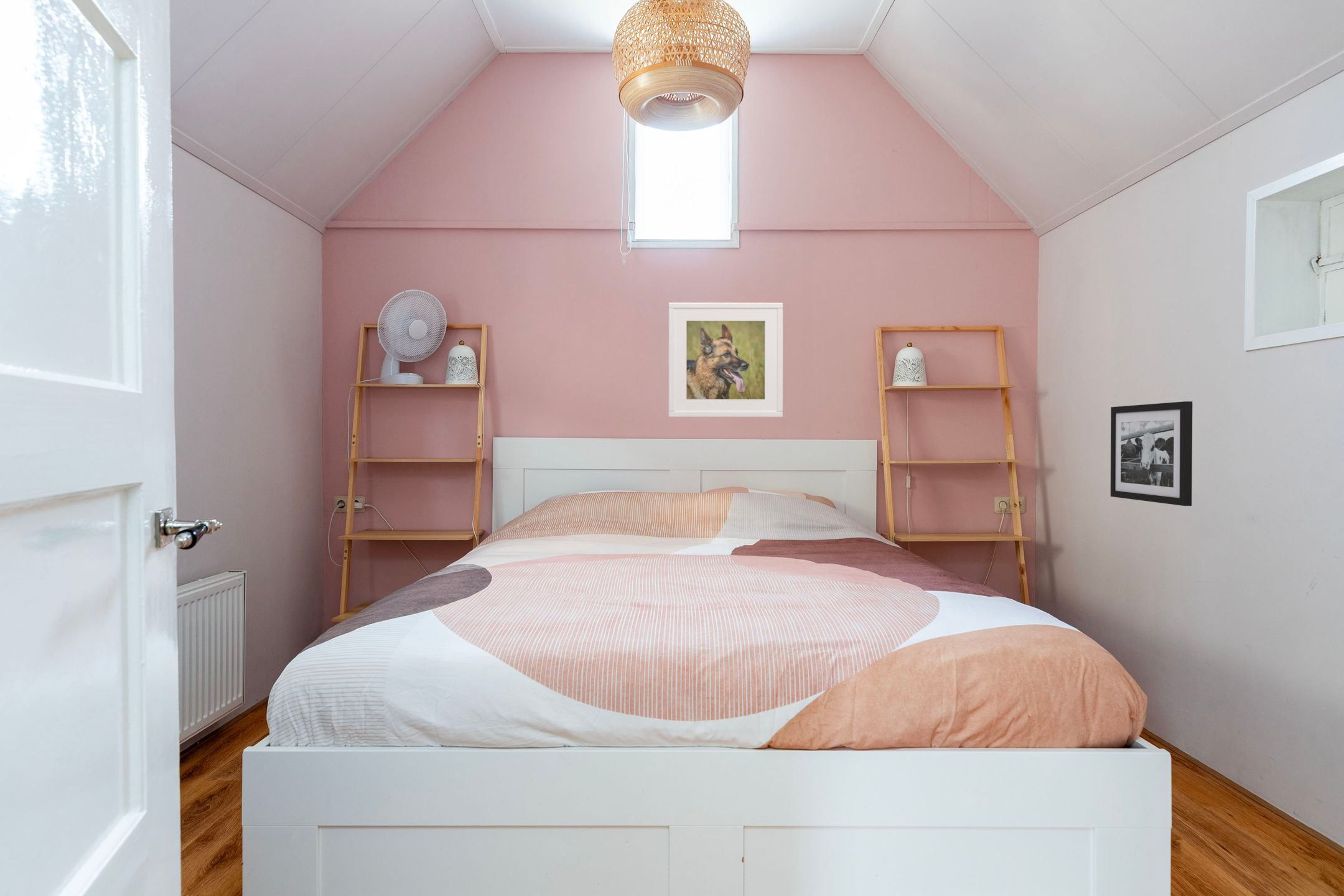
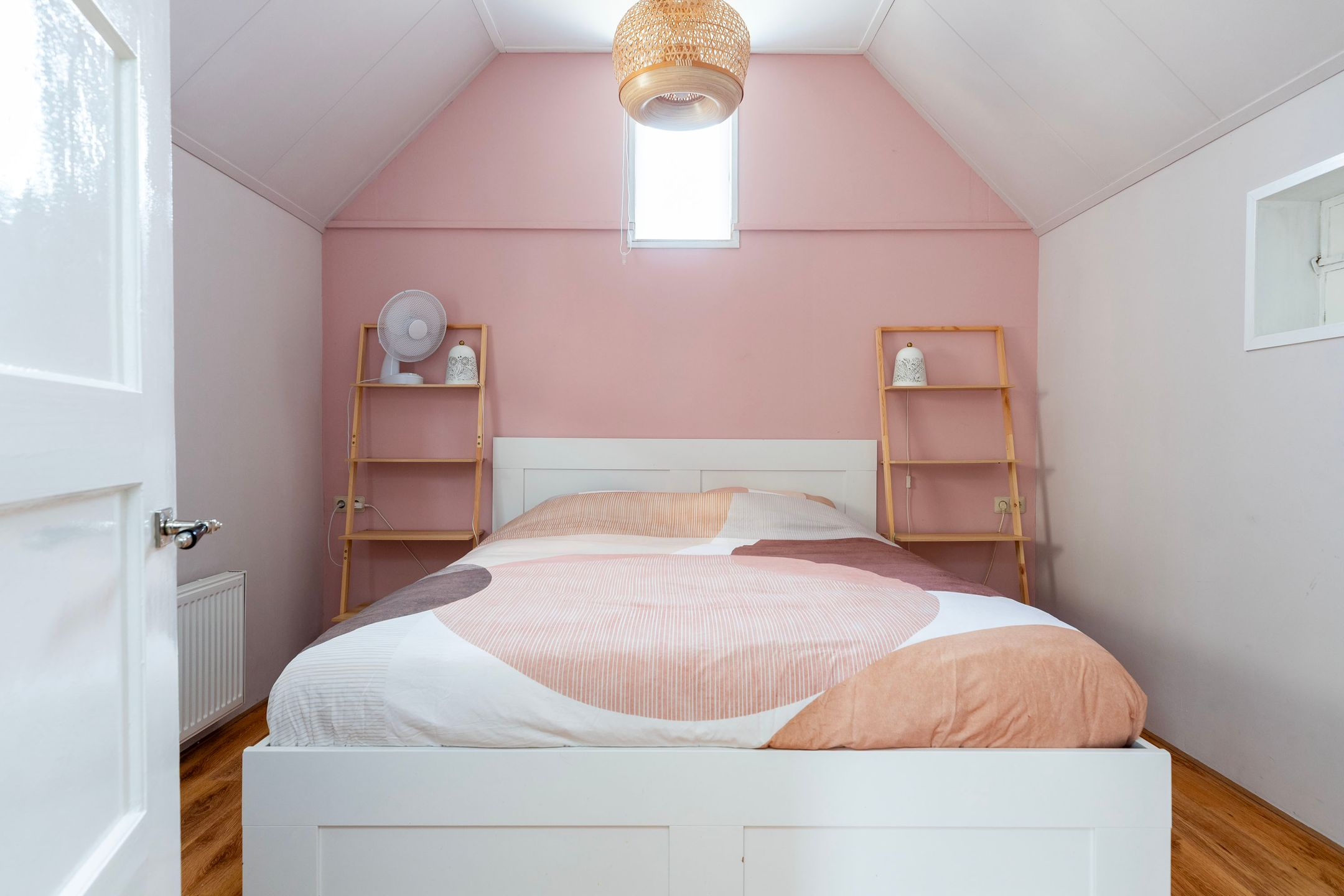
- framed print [668,302,783,418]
- picture frame [1110,401,1193,506]
